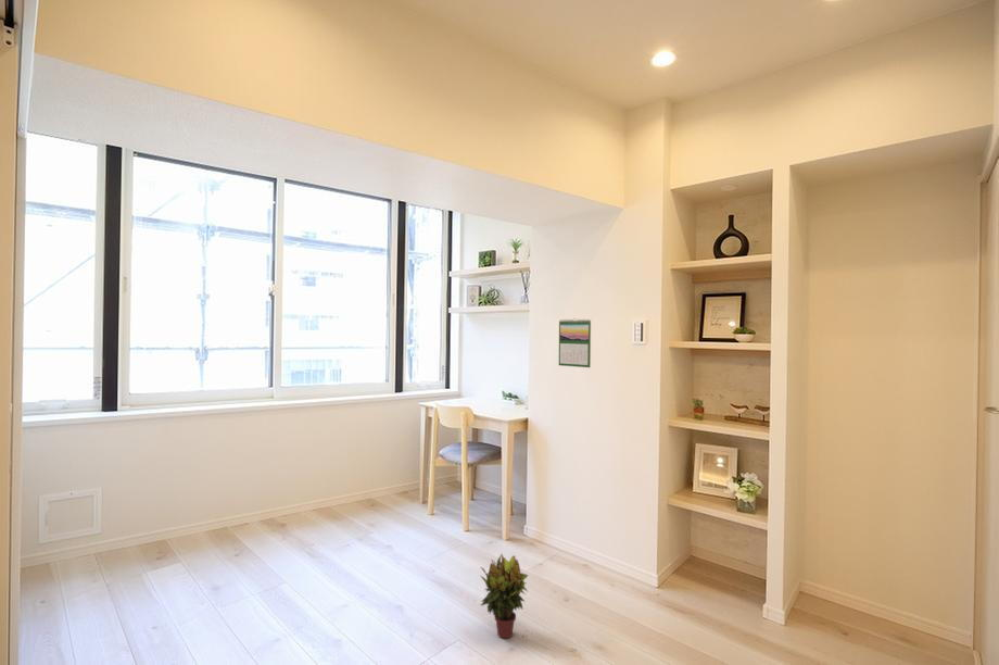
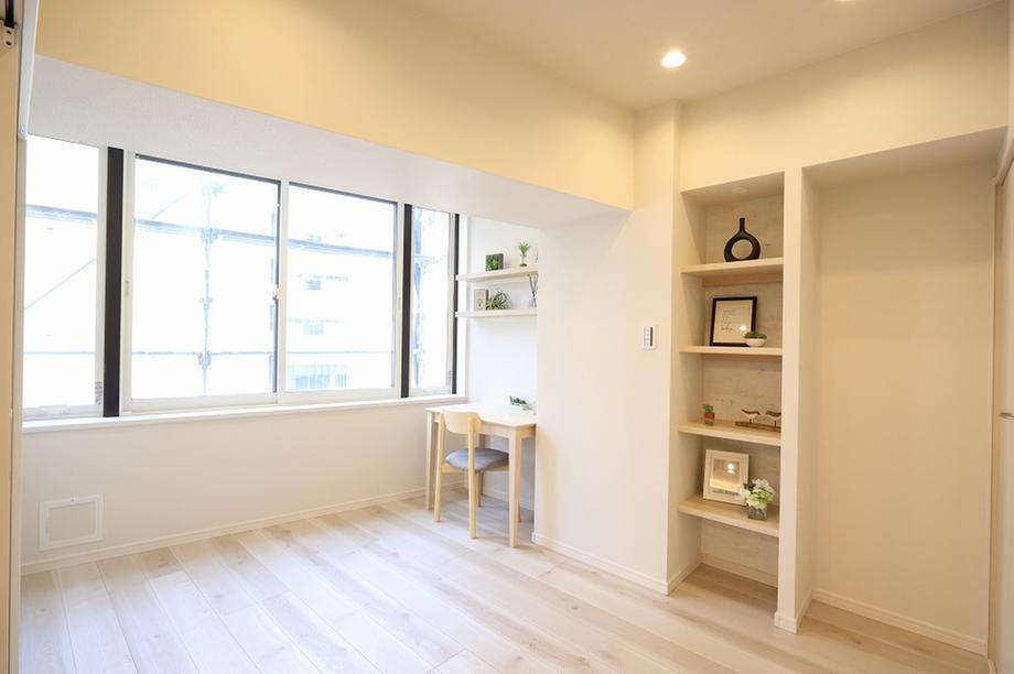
- potted plant [480,553,529,639]
- calendar [558,317,592,368]
